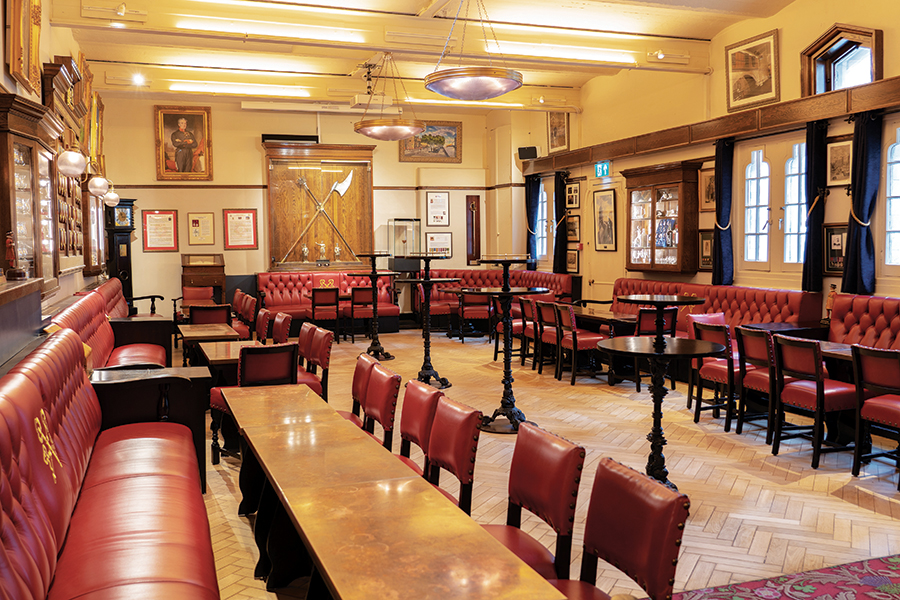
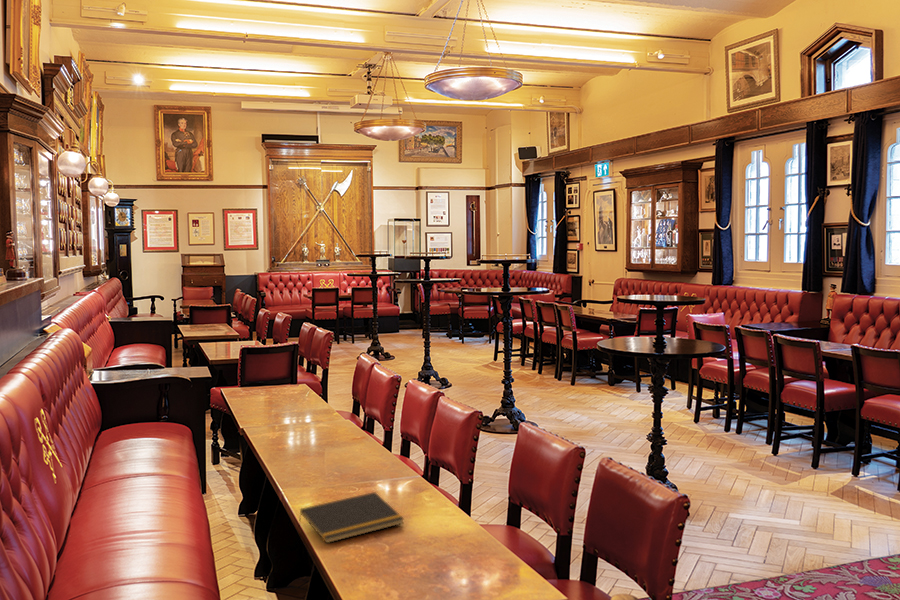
+ notepad [298,491,405,544]
